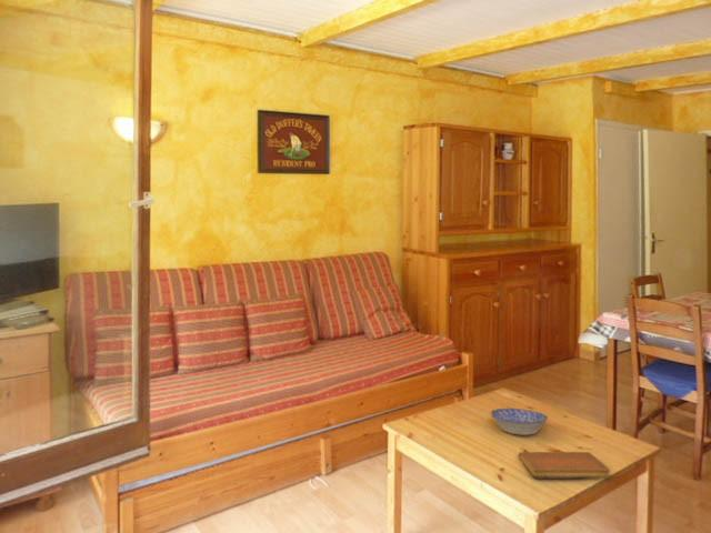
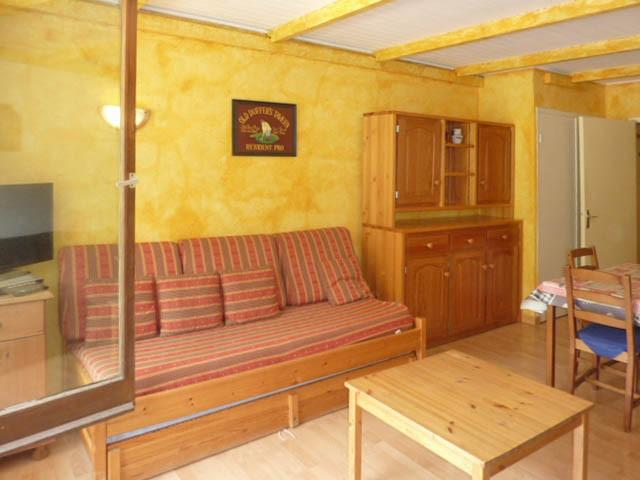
- notebook [518,451,612,479]
- bowl [490,406,549,436]
